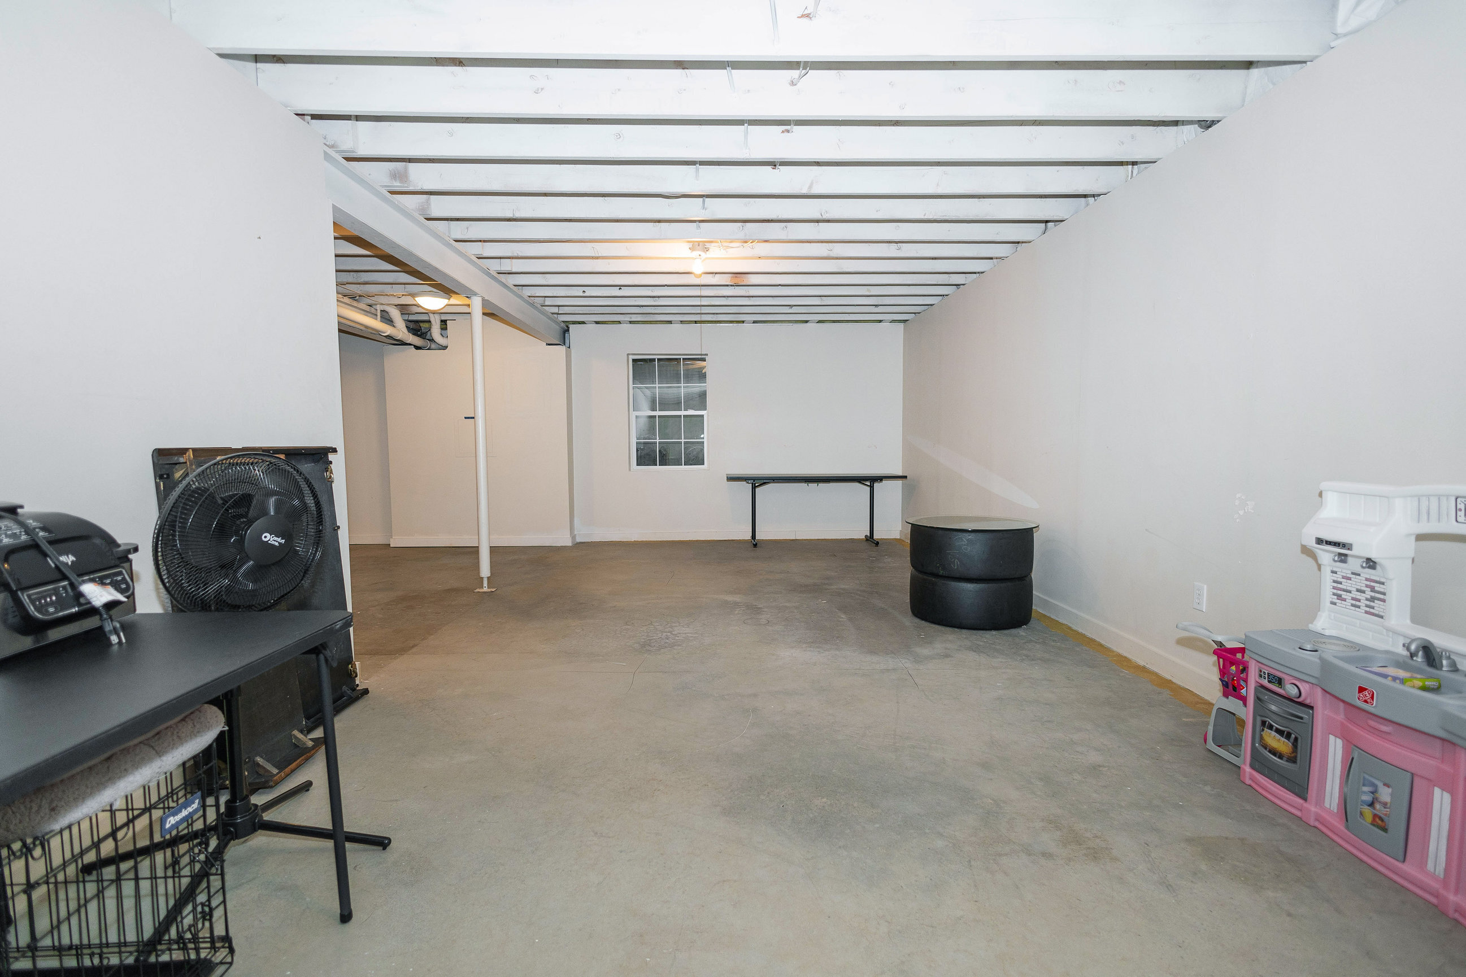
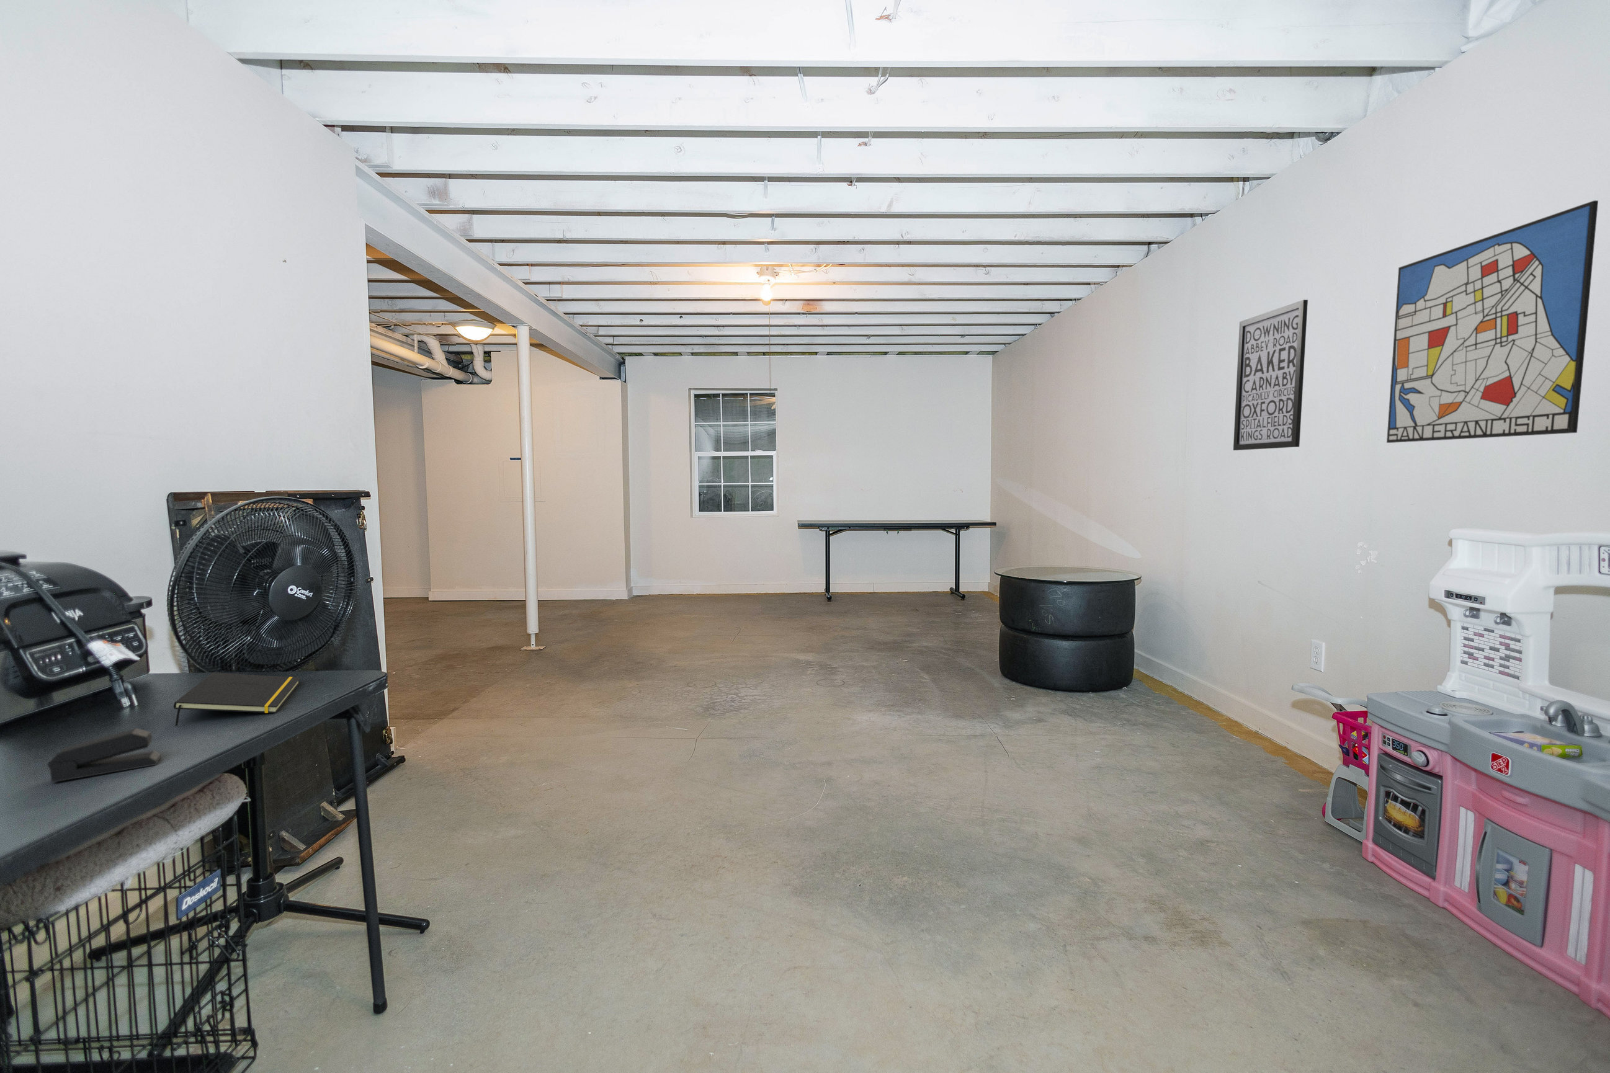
+ wall art [1386,200,1599,443]
+ wall art [1233,299,1308,451]
+ stapler [47,728,162,783]
+ notepad [172,672,301,726]
